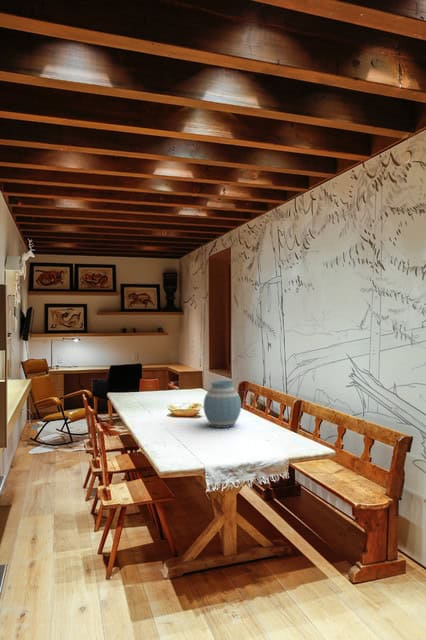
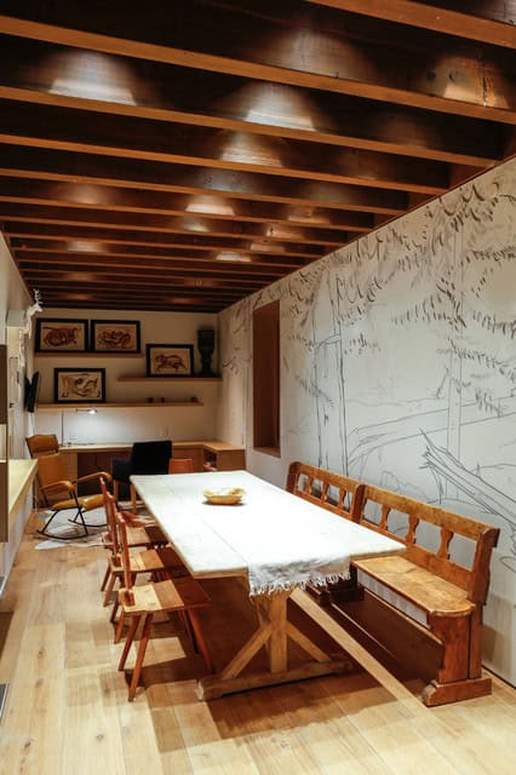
- vase [202,380,242,429]
